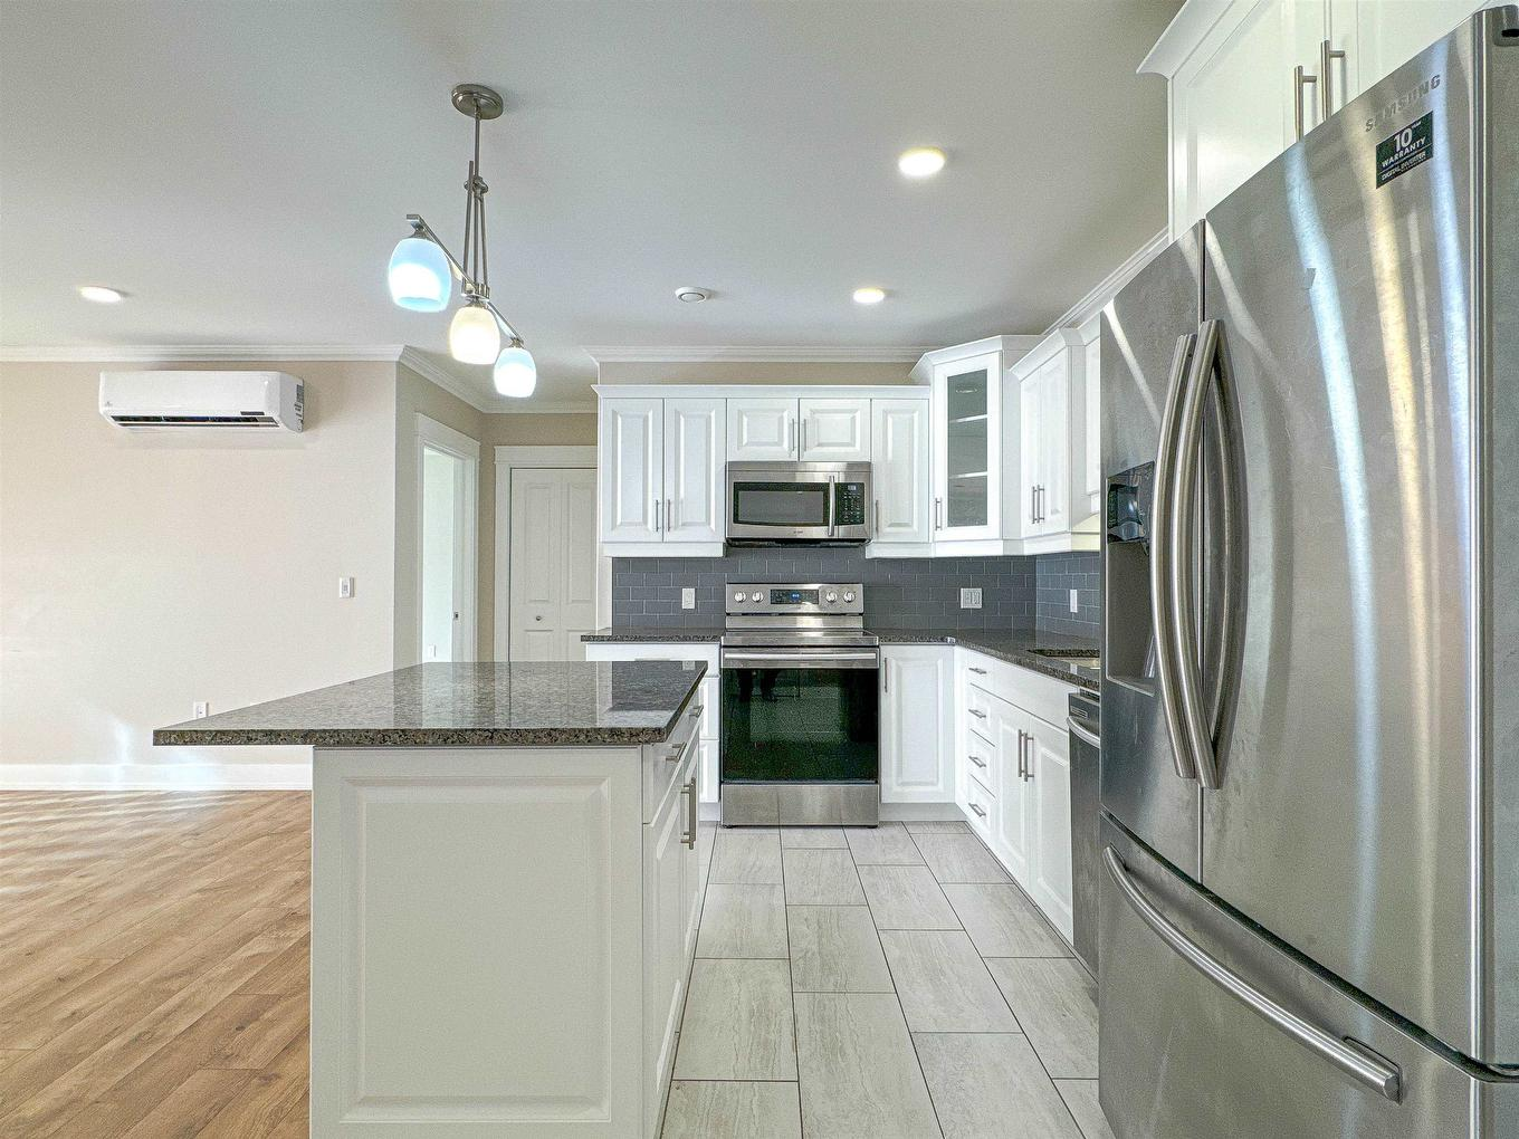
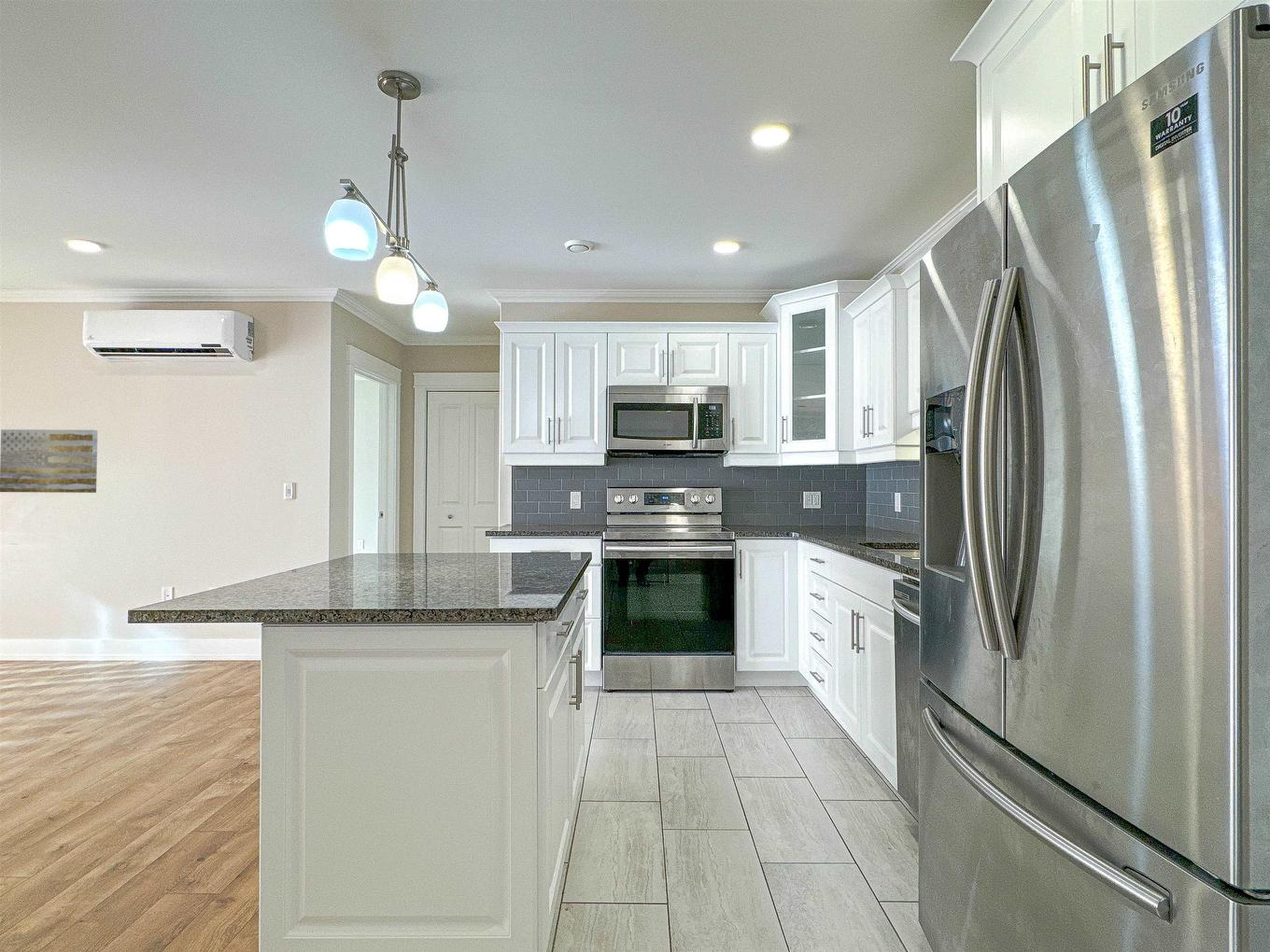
+ wall art [0,428,98,494]
